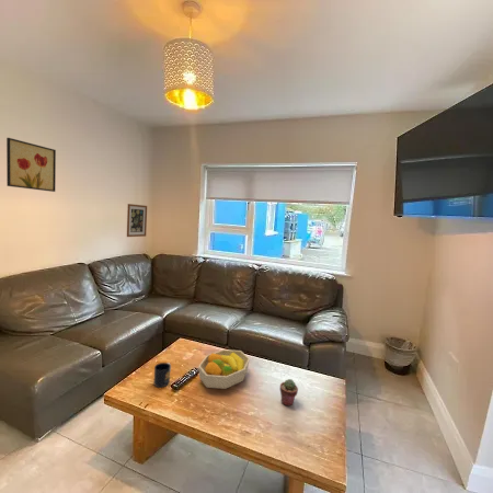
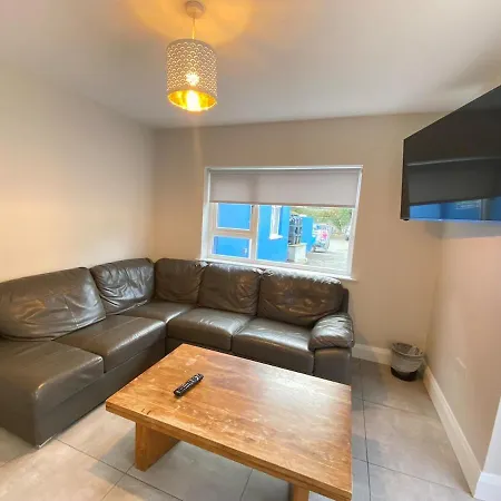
- wall art [126,203,148,238]
- potted succulent [279,378,299,406]
- mug [152,362,172,388]
- fruit bowl [197,348,251,390]
- wall art [5,137,57,193]
